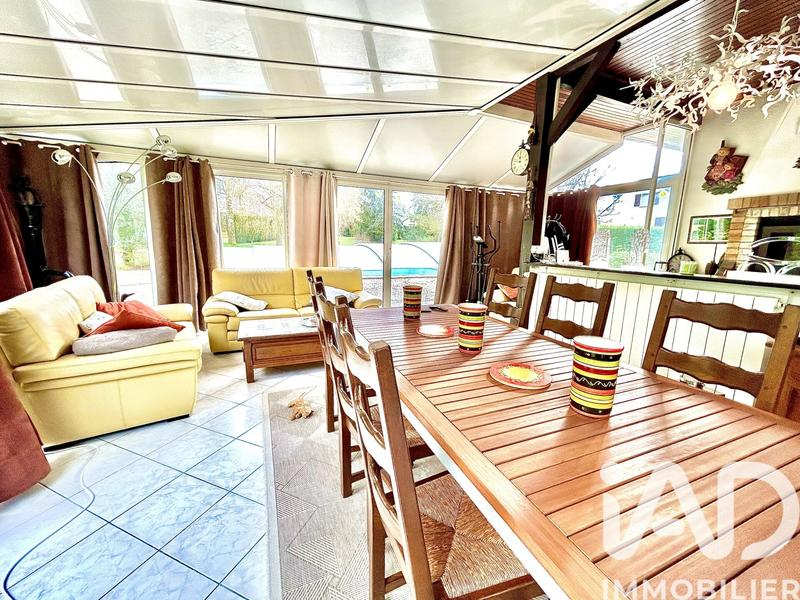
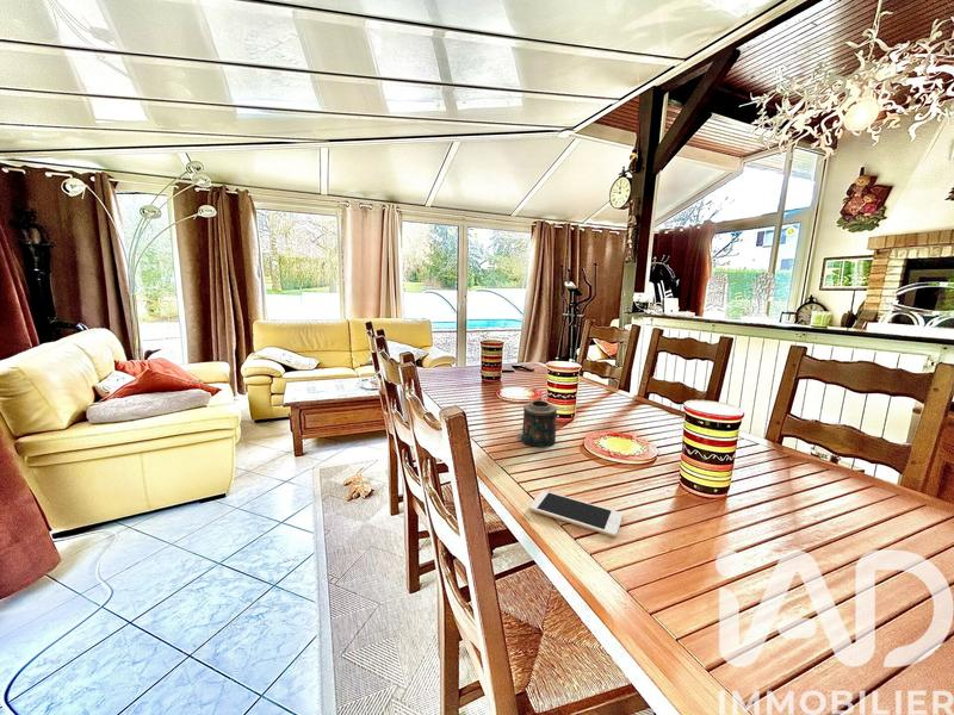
+ candle [516,399,558,448]
+ cell phone [528,490,624,539]
